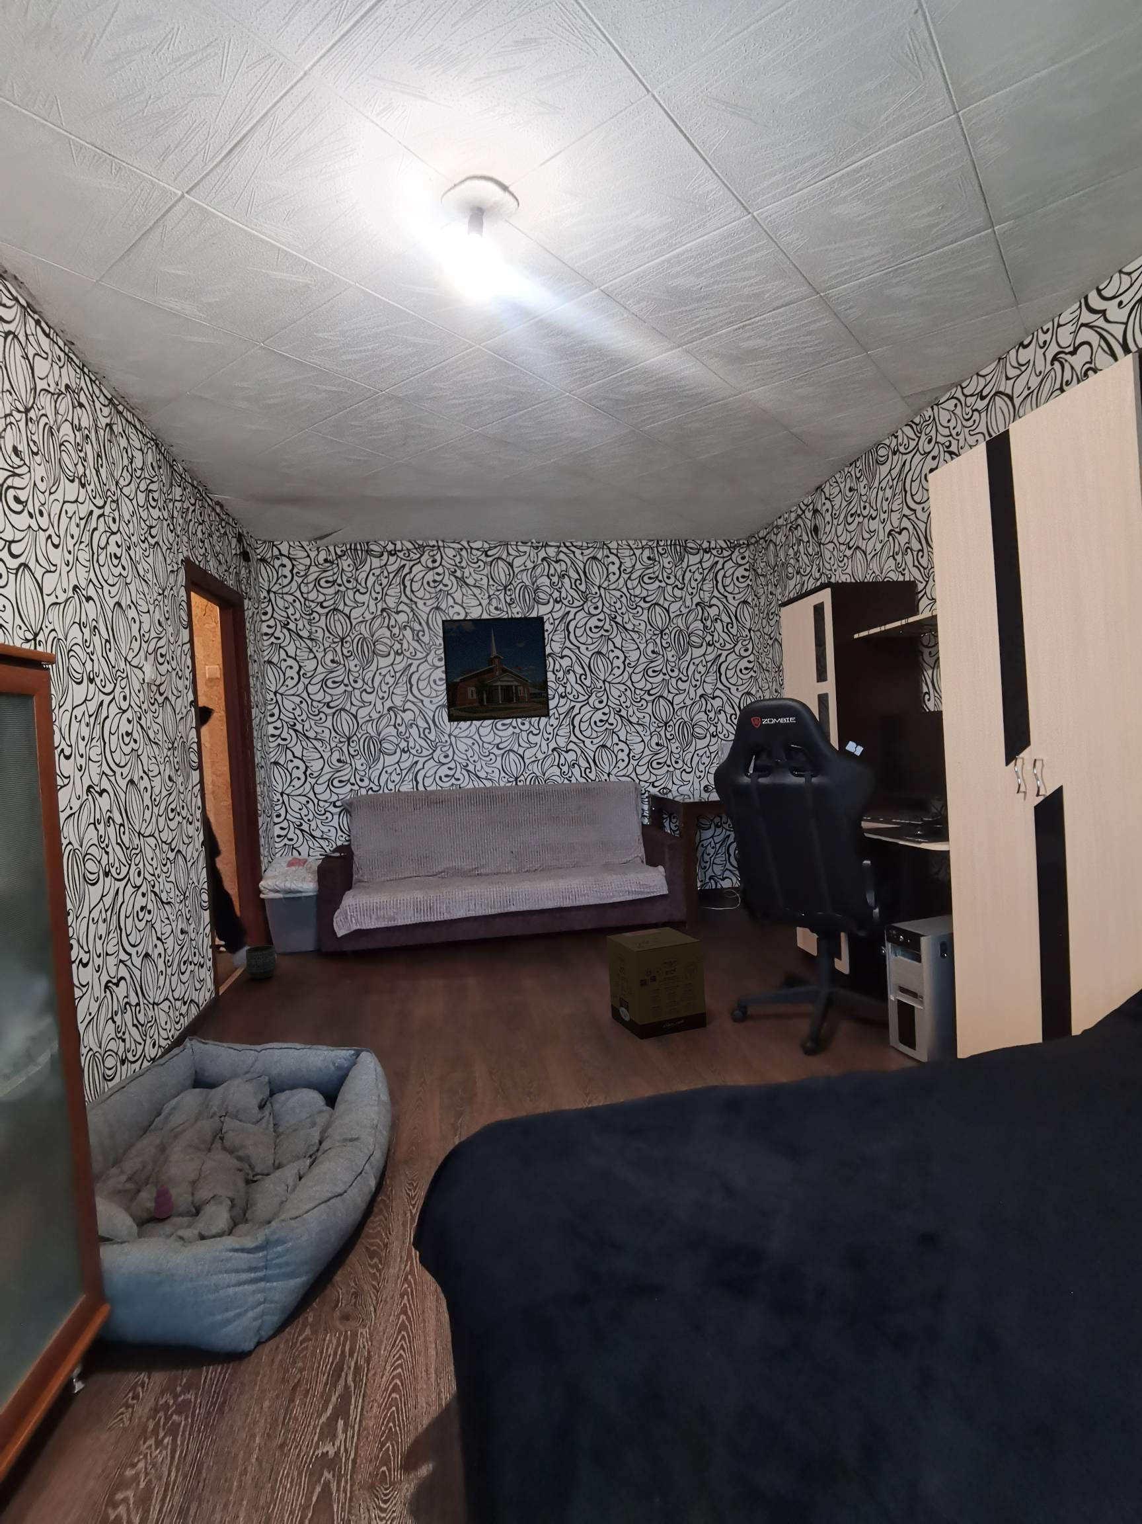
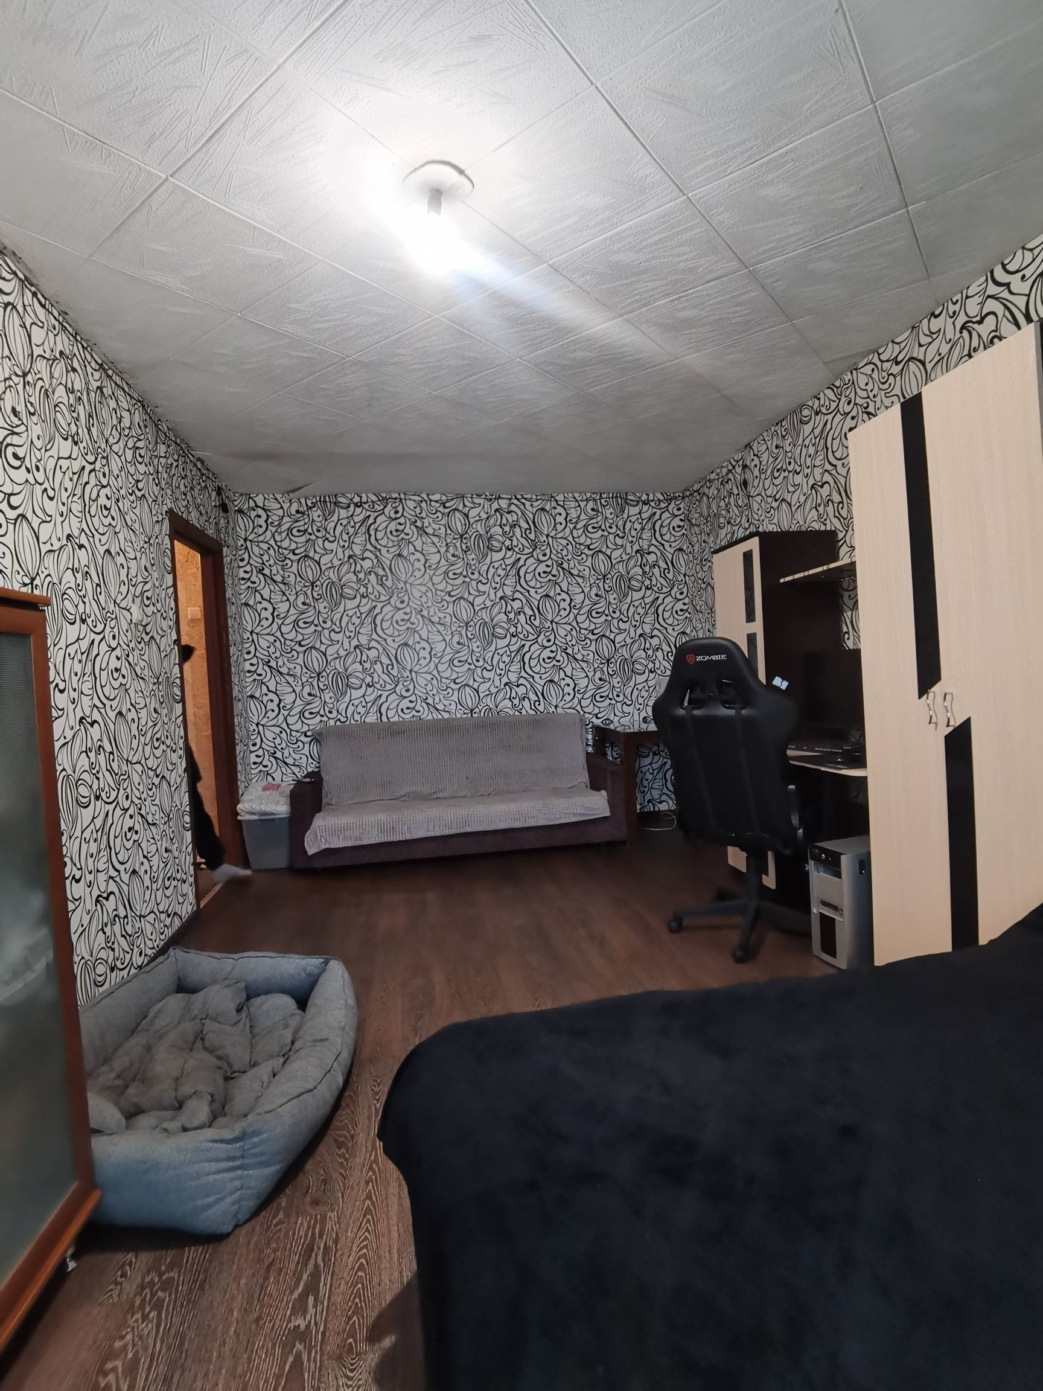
- cardboard box [606,926,707,1040]
- planter [245,944,277,980]
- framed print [440,616,551,722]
- dog chew toy [152,1184,175,1219]
